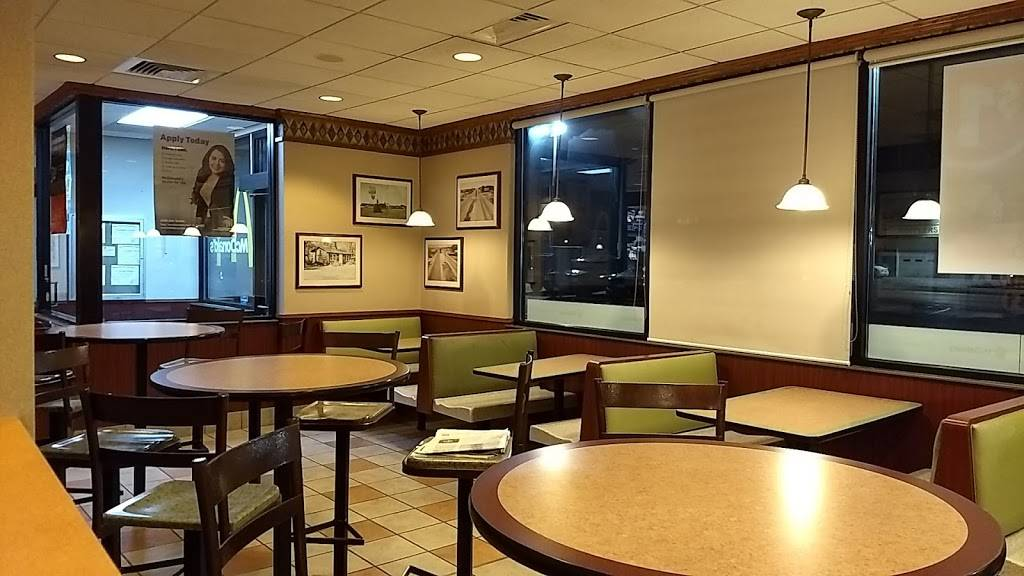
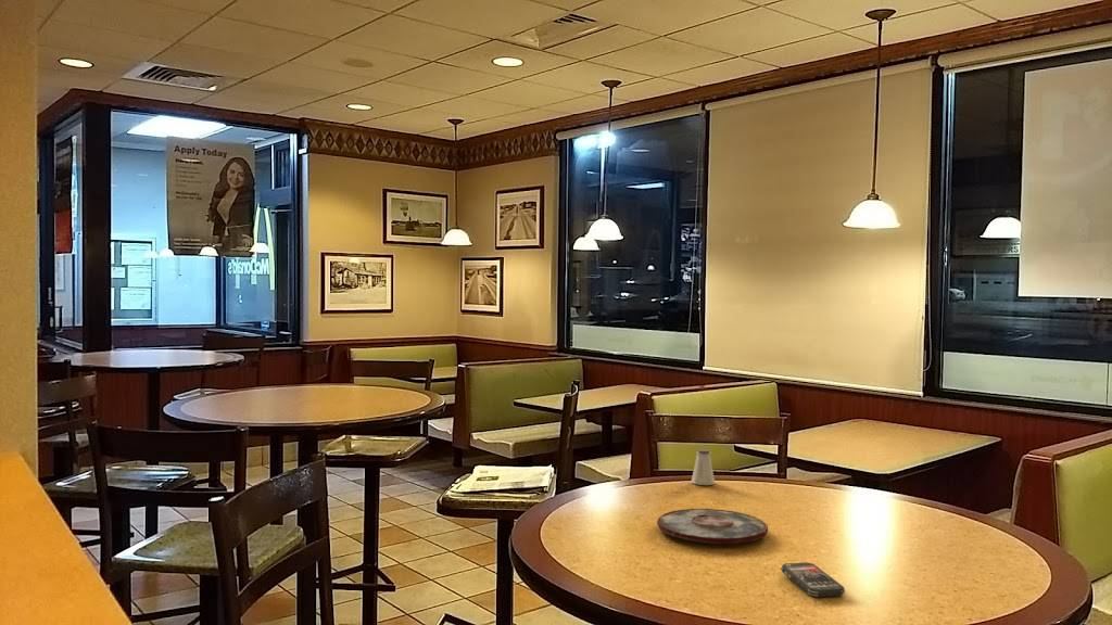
+ saltshaker [691,448,716,486]
+ smartphone [780,561,846,598]
+ plate [656,508,769,545]
